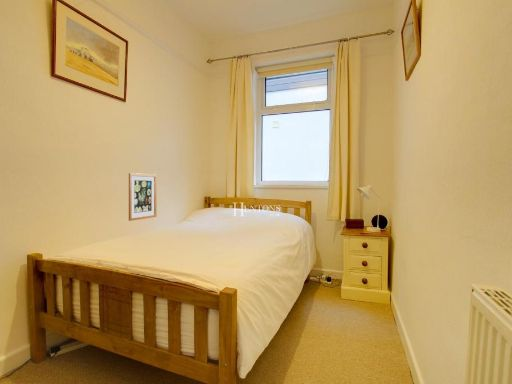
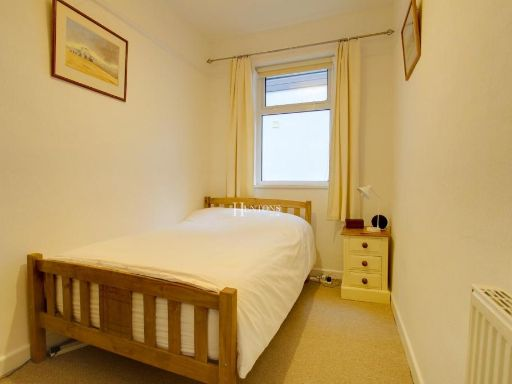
- wall art [128,172,158,222]
